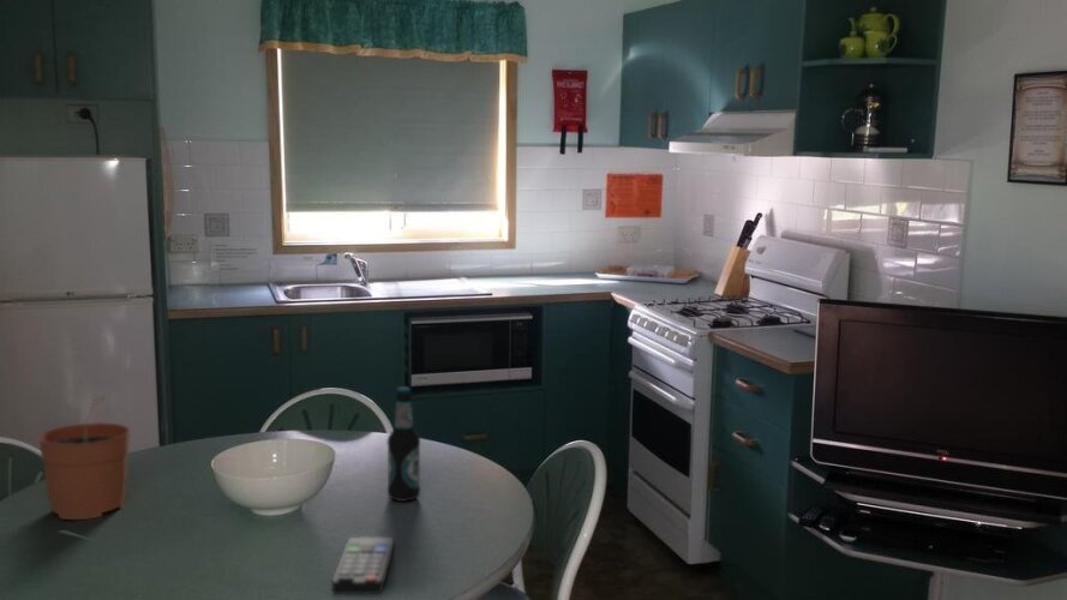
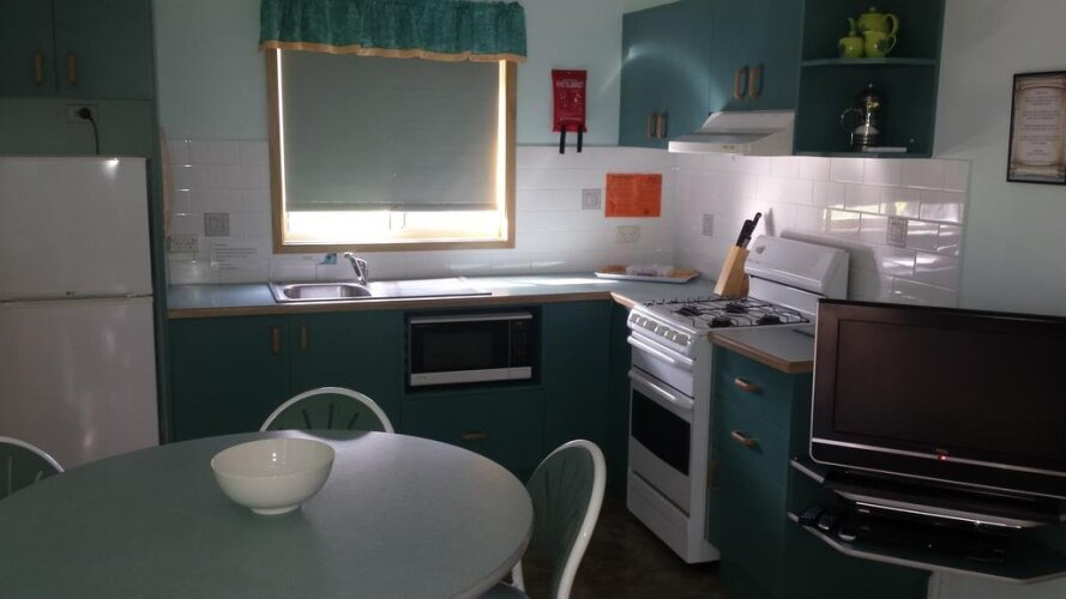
- remote control [331,536,395,595]
- bottle [386,385,421,503]
- plant pot [37,395,131,521]
